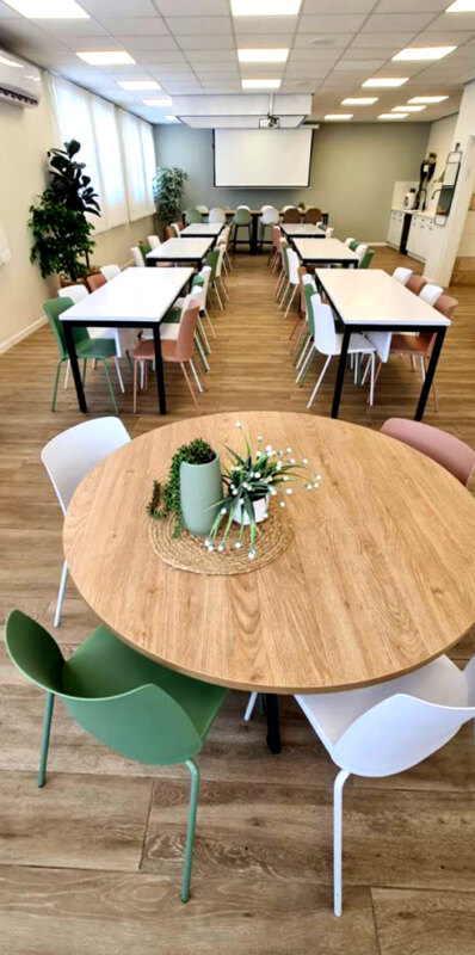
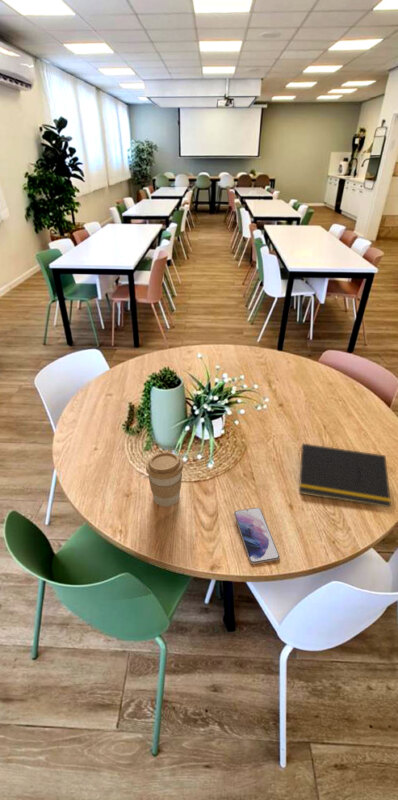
+ smartphone [233,507,281,565]
+ notepad [297,442,392,508]
+ coffee cup [145,451,184,508]
